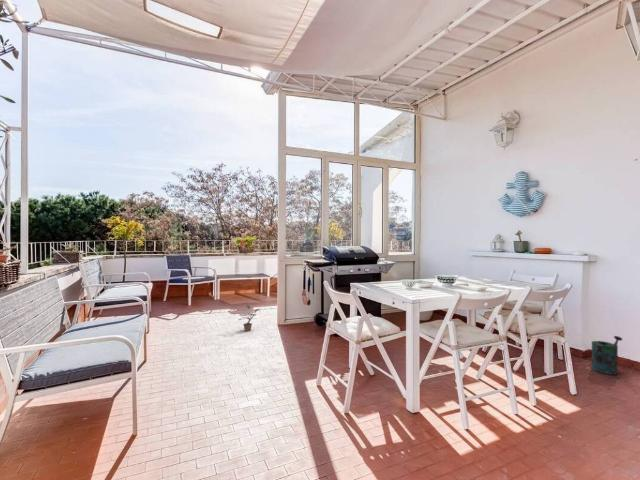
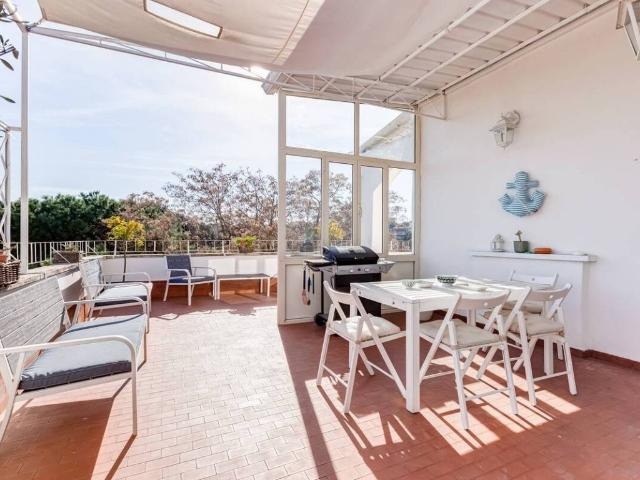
- watering can [590,335,623,376]
- potted plant [238,304,261,332]
